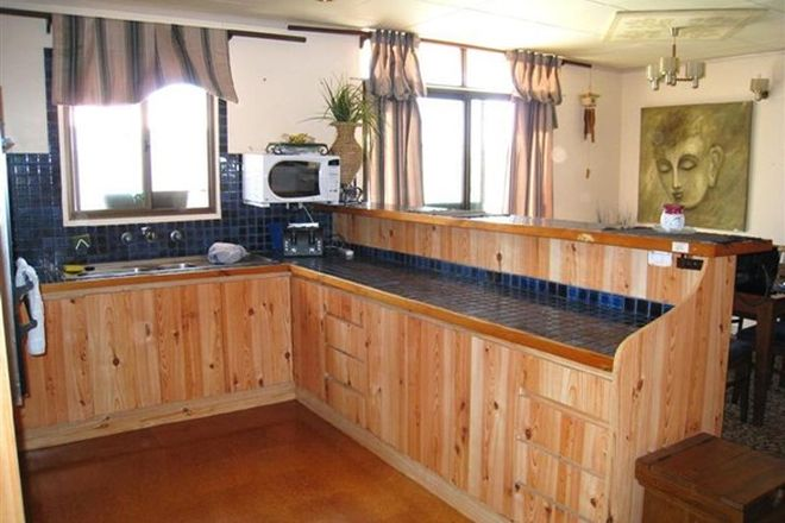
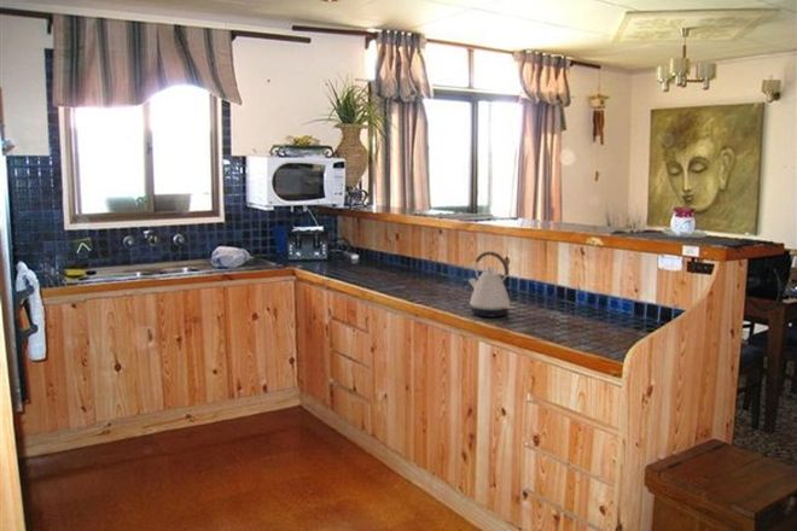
+ kettle [467,251,512,317]
